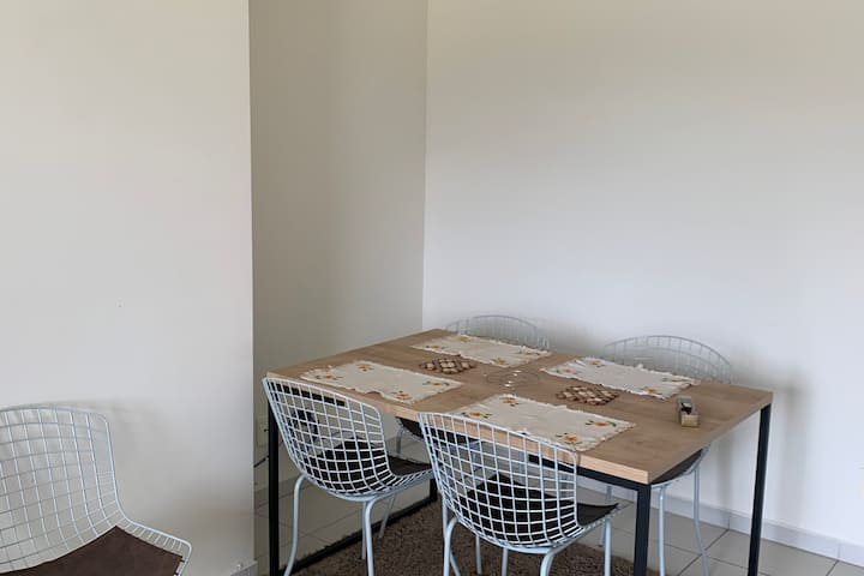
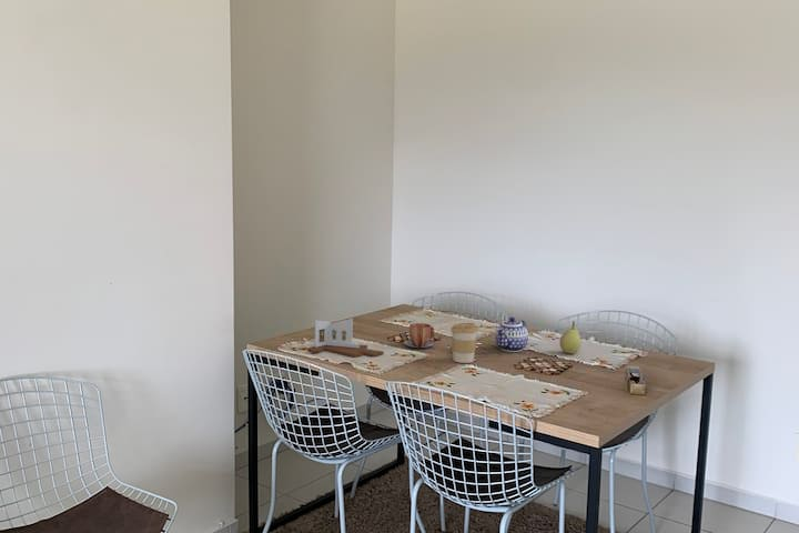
+ teapot [494,316,529,353]
+ mug [403,322,435,349]
+ fruit [558,320,583,355]
+ coffee cup [449,322,479,364]
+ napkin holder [307,318,385,358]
